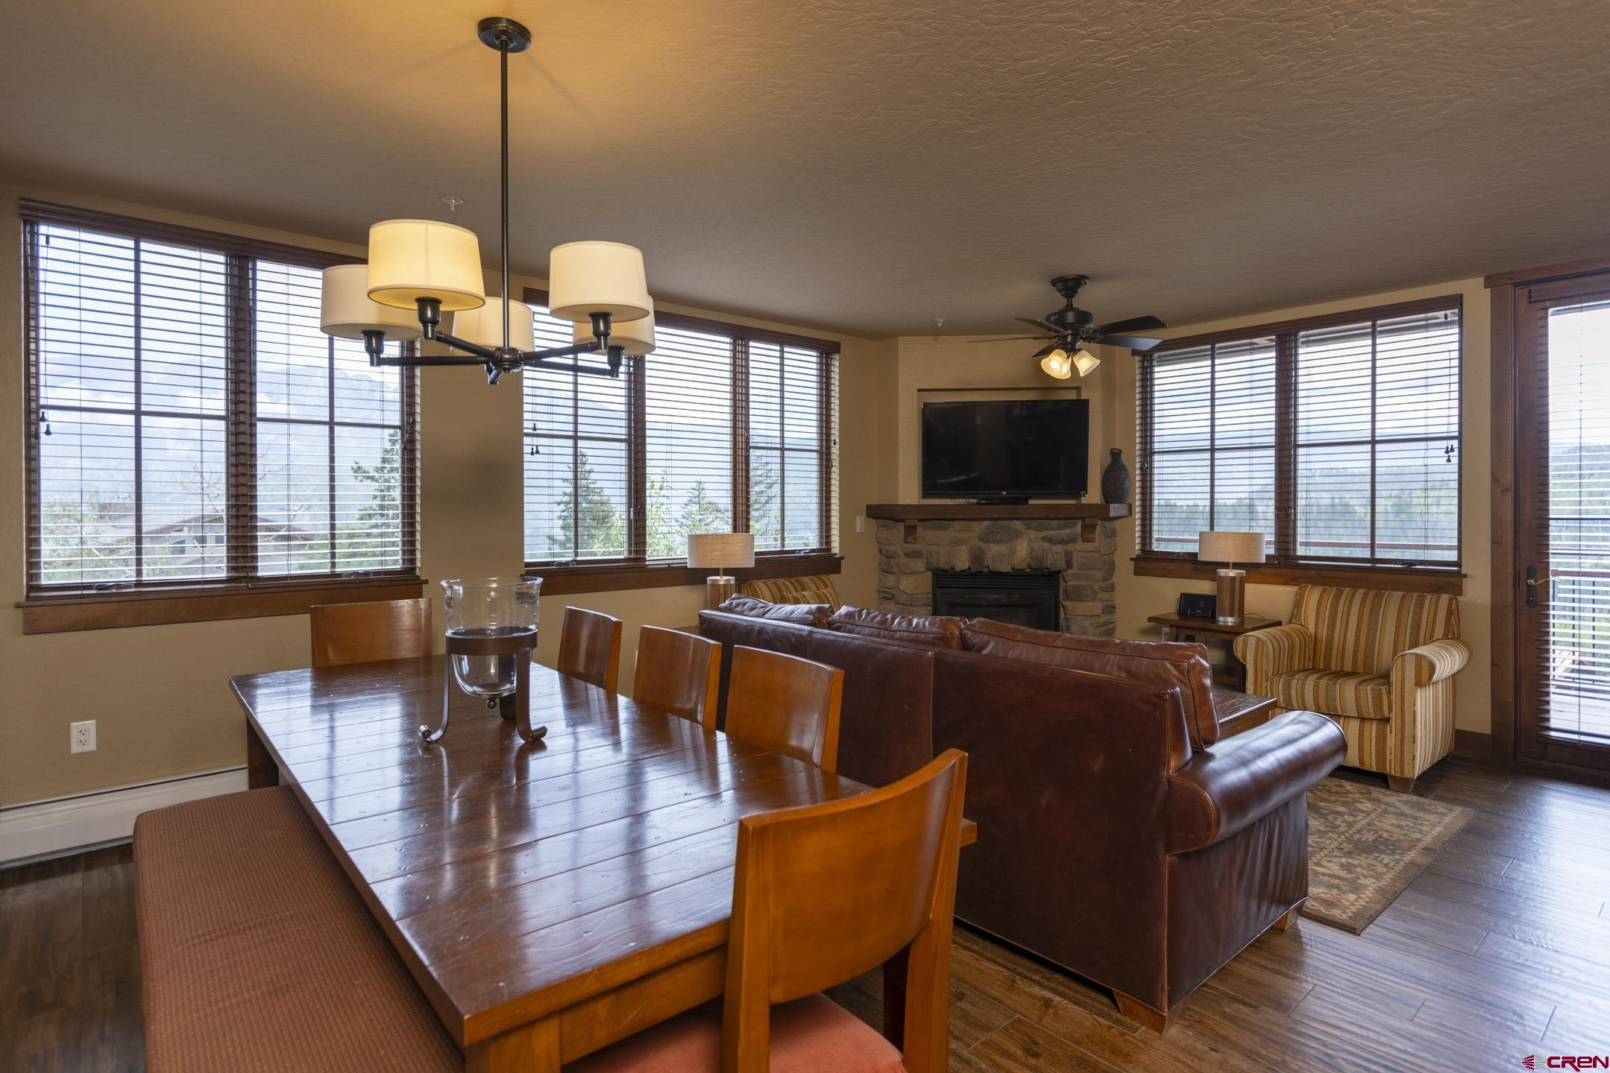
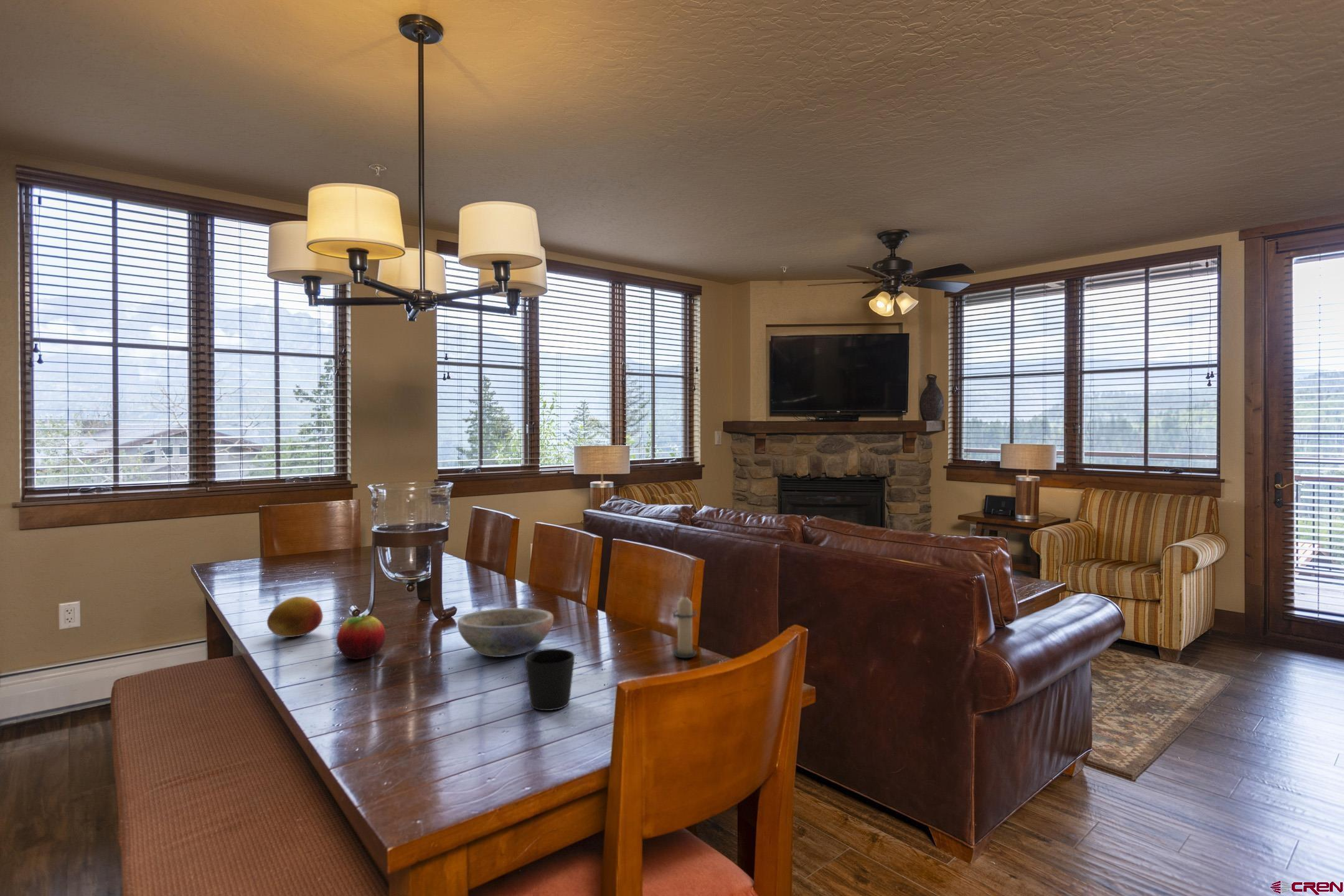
+ fruit [266,596,324,638]
+ bowl [457,607,554,658]
+ fruit [336,614,387,660]
+ cup [524,648,575,711]
+ candle [671,592,698,658]
